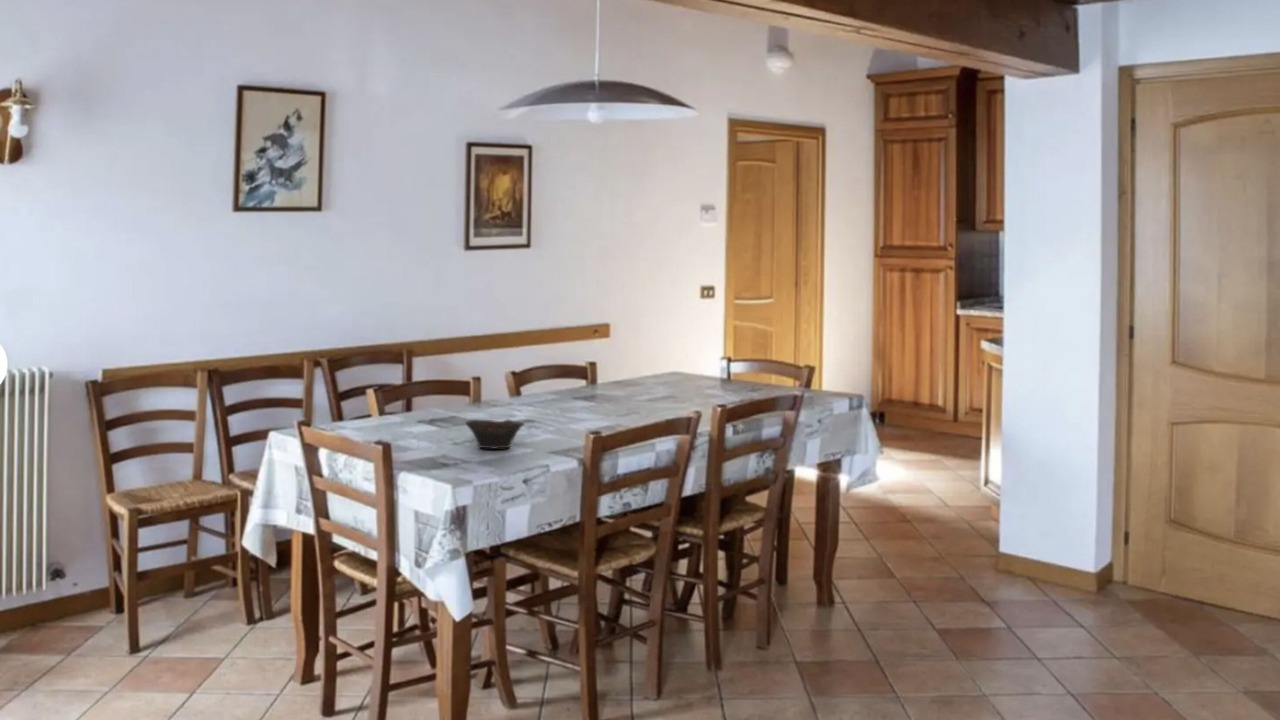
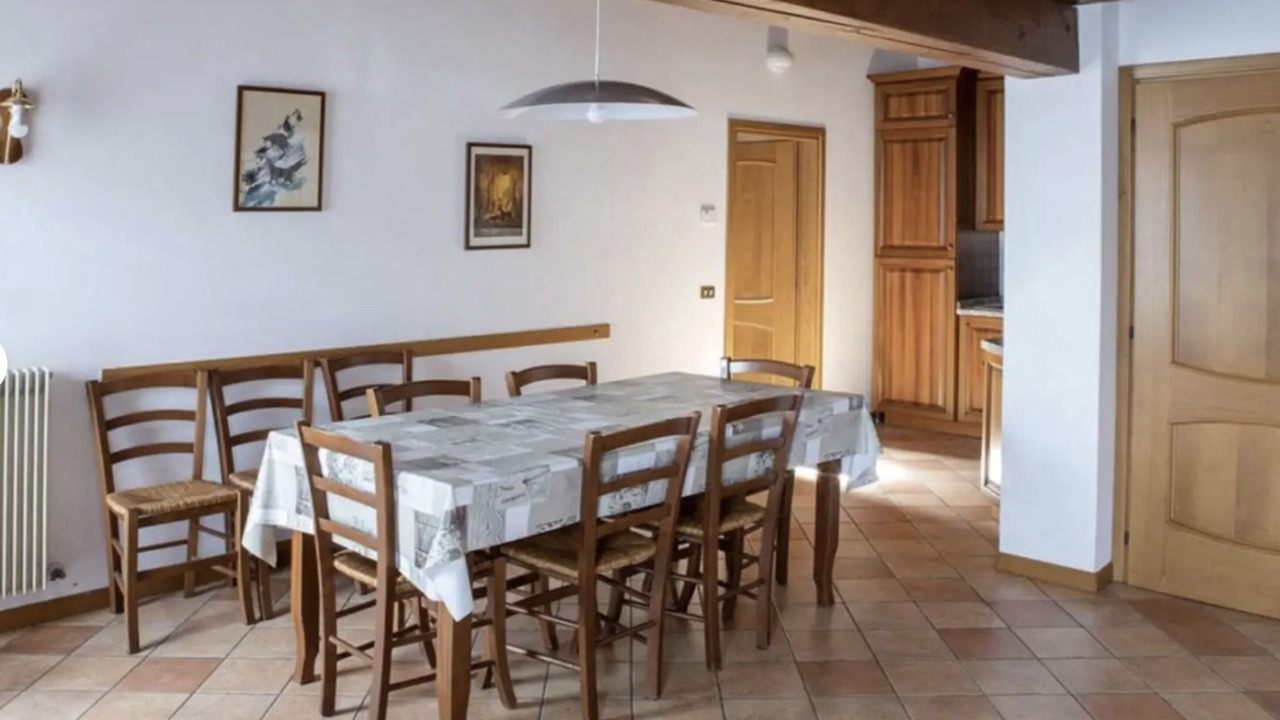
- bowl [464,419,525,450]
